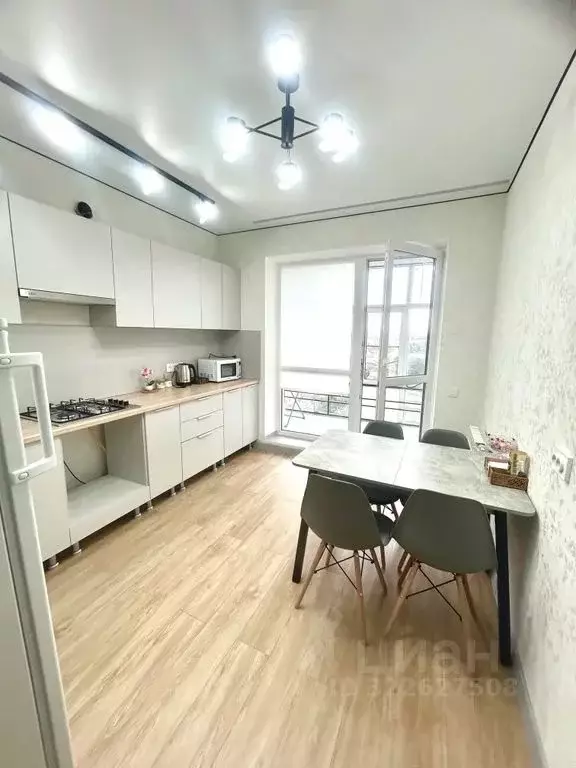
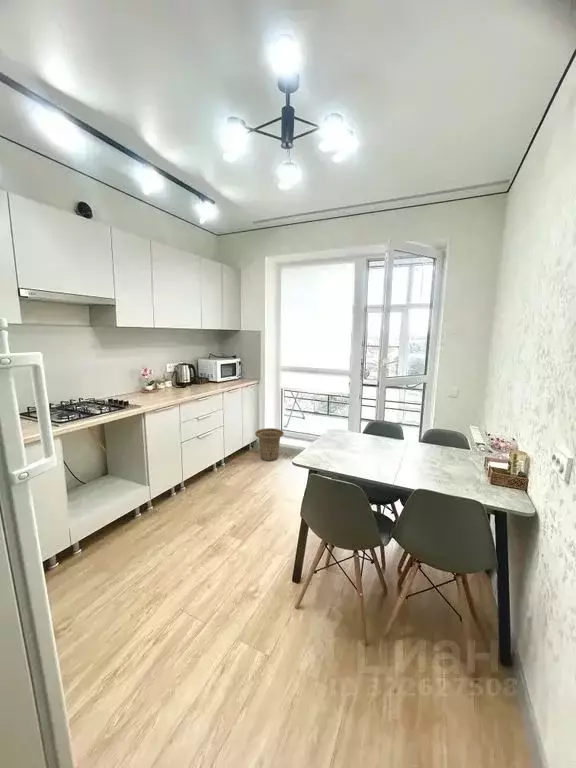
+ basket [254,427,285,462]
